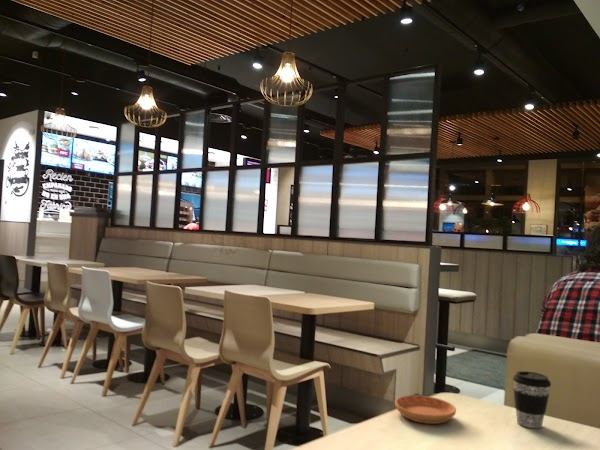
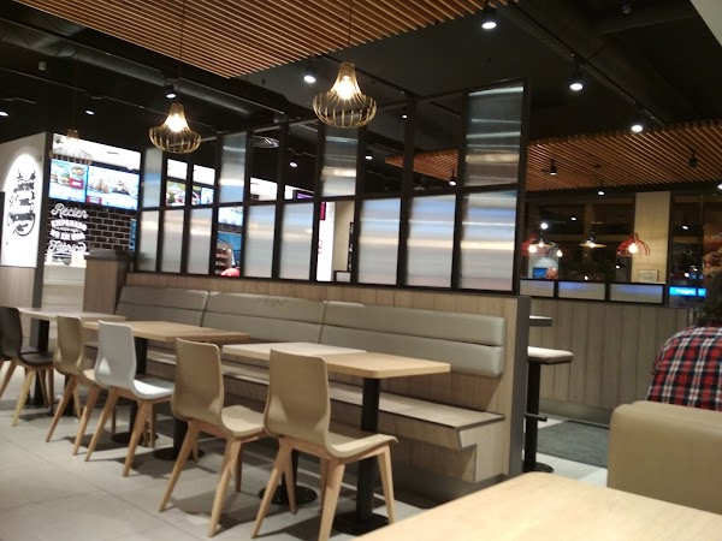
- saucer [394,394,457,425]
- coffee cup [512,370,552,429]
